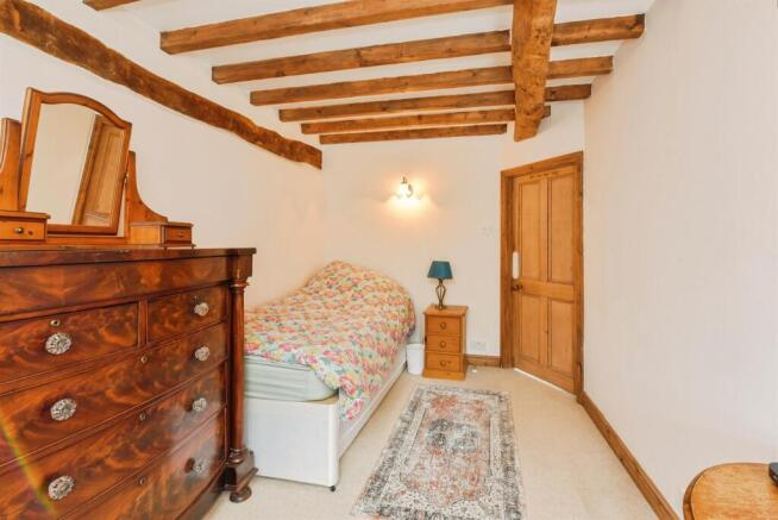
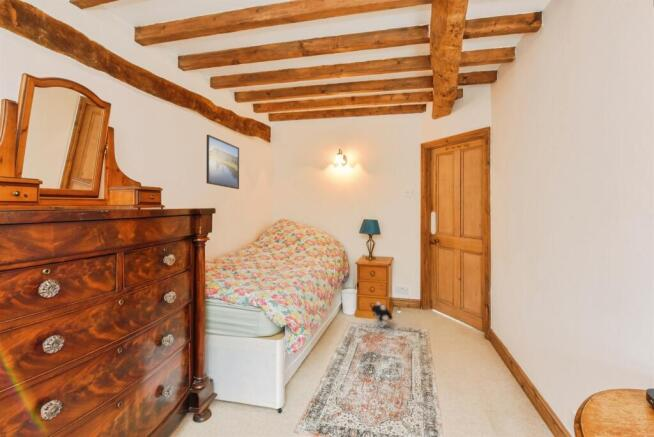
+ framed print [205,134,240,190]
+ plush toy [370,301,394,328]
